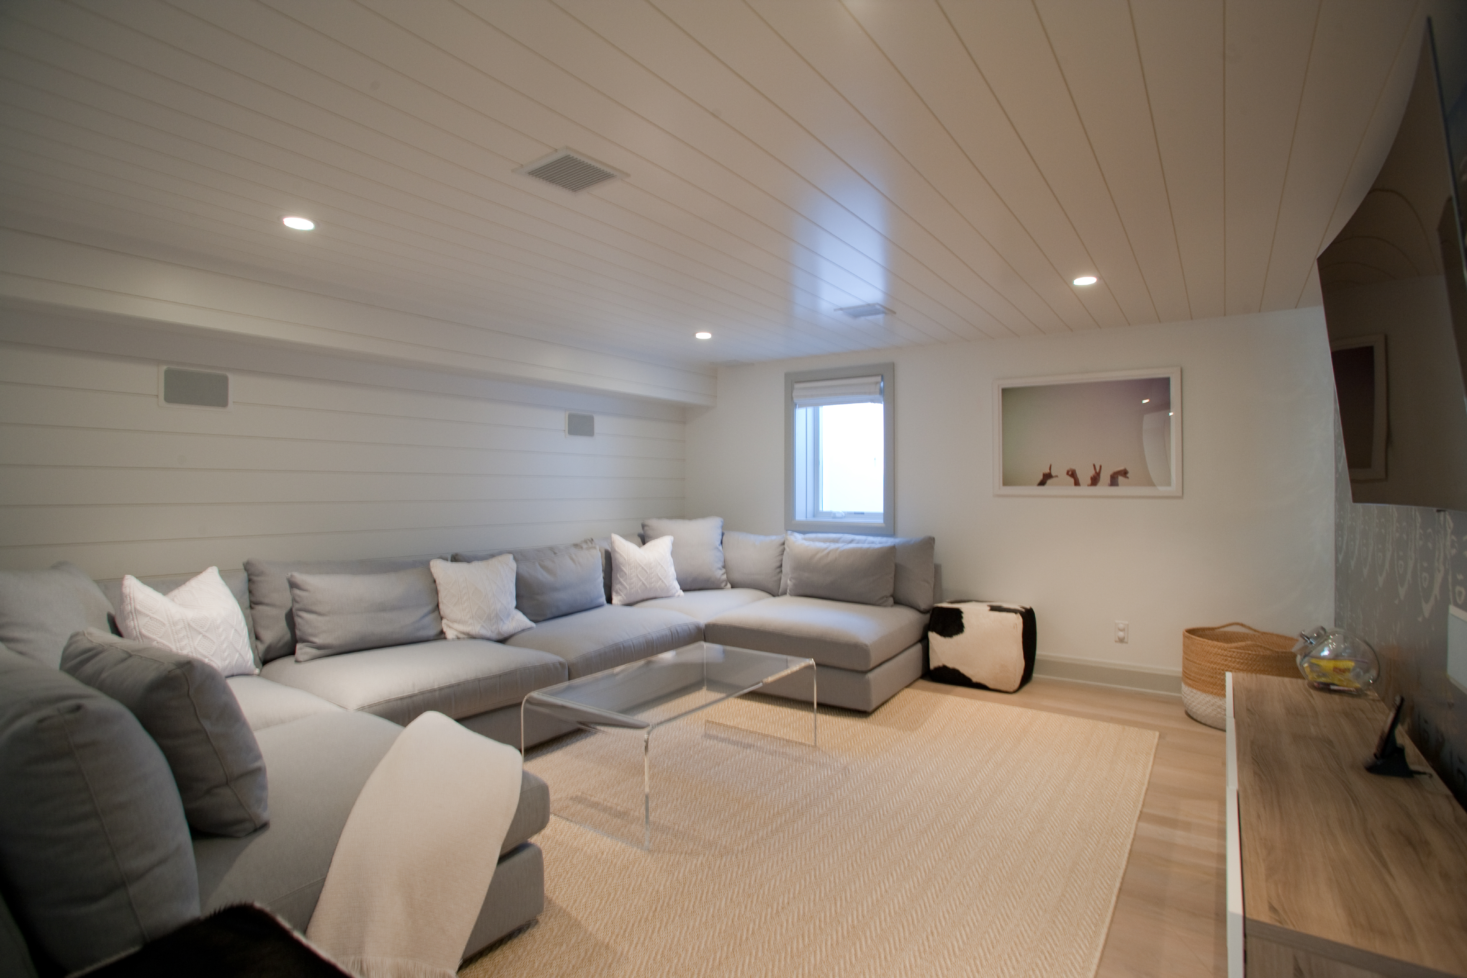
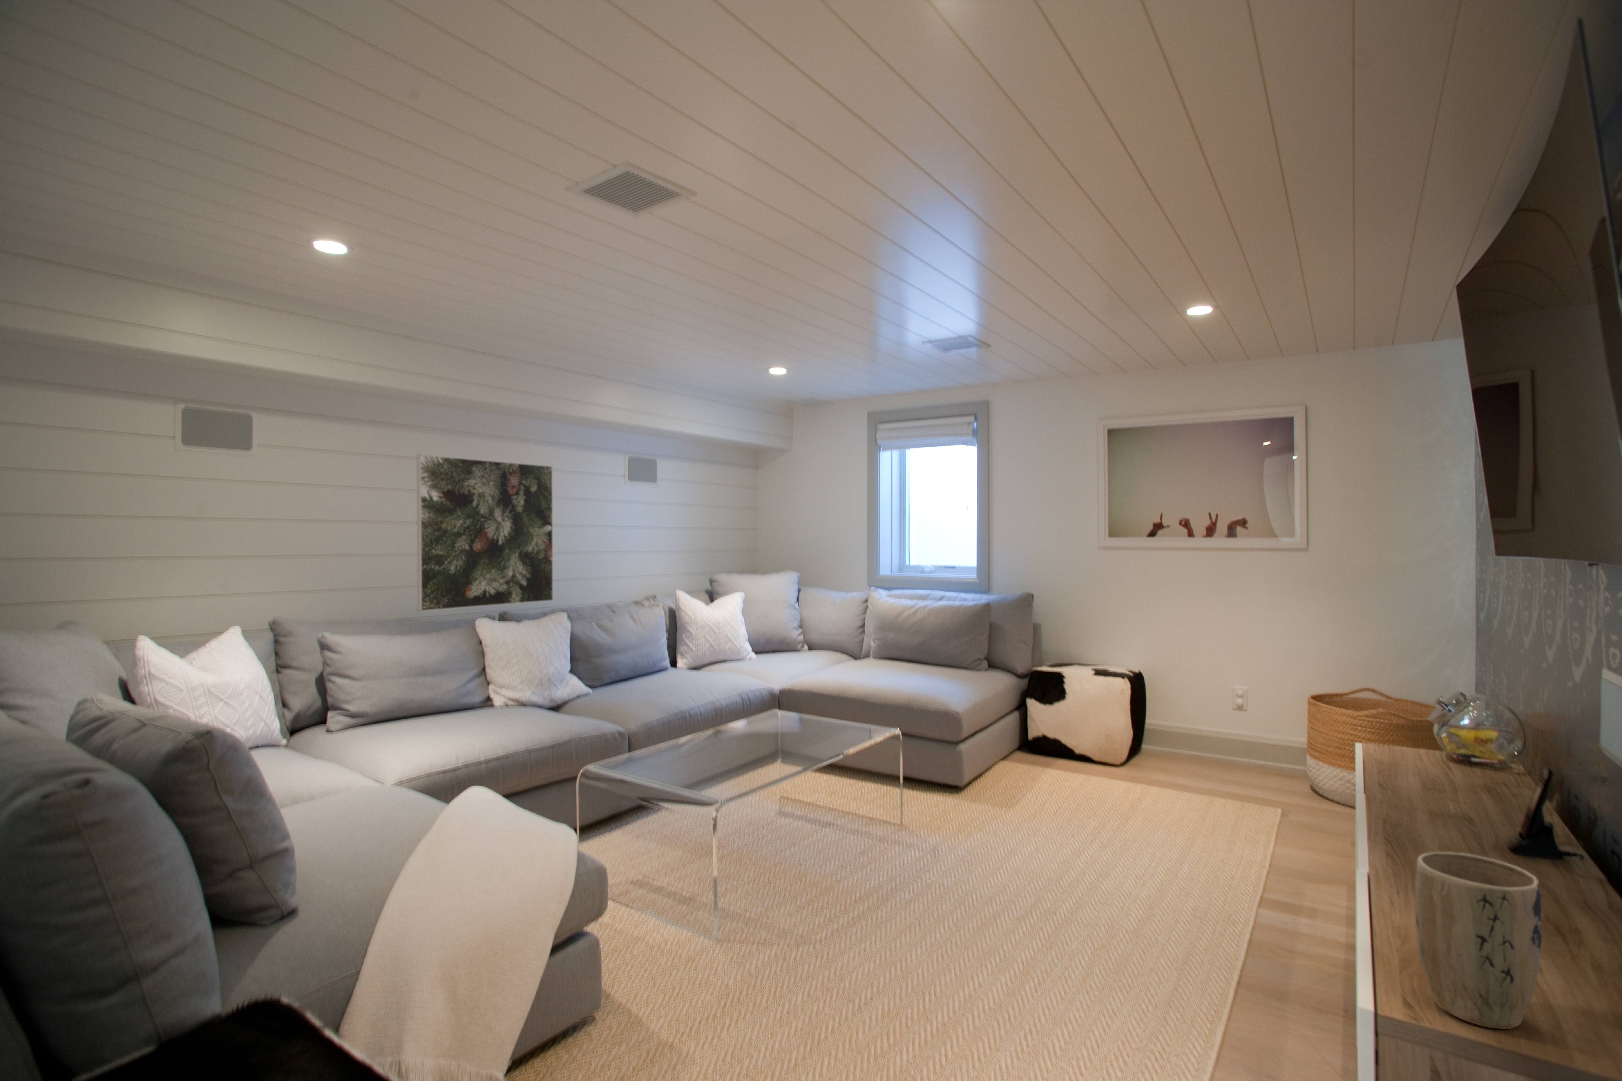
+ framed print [416,454,554,612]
+ plant pot [1414,852,1544,1029]
